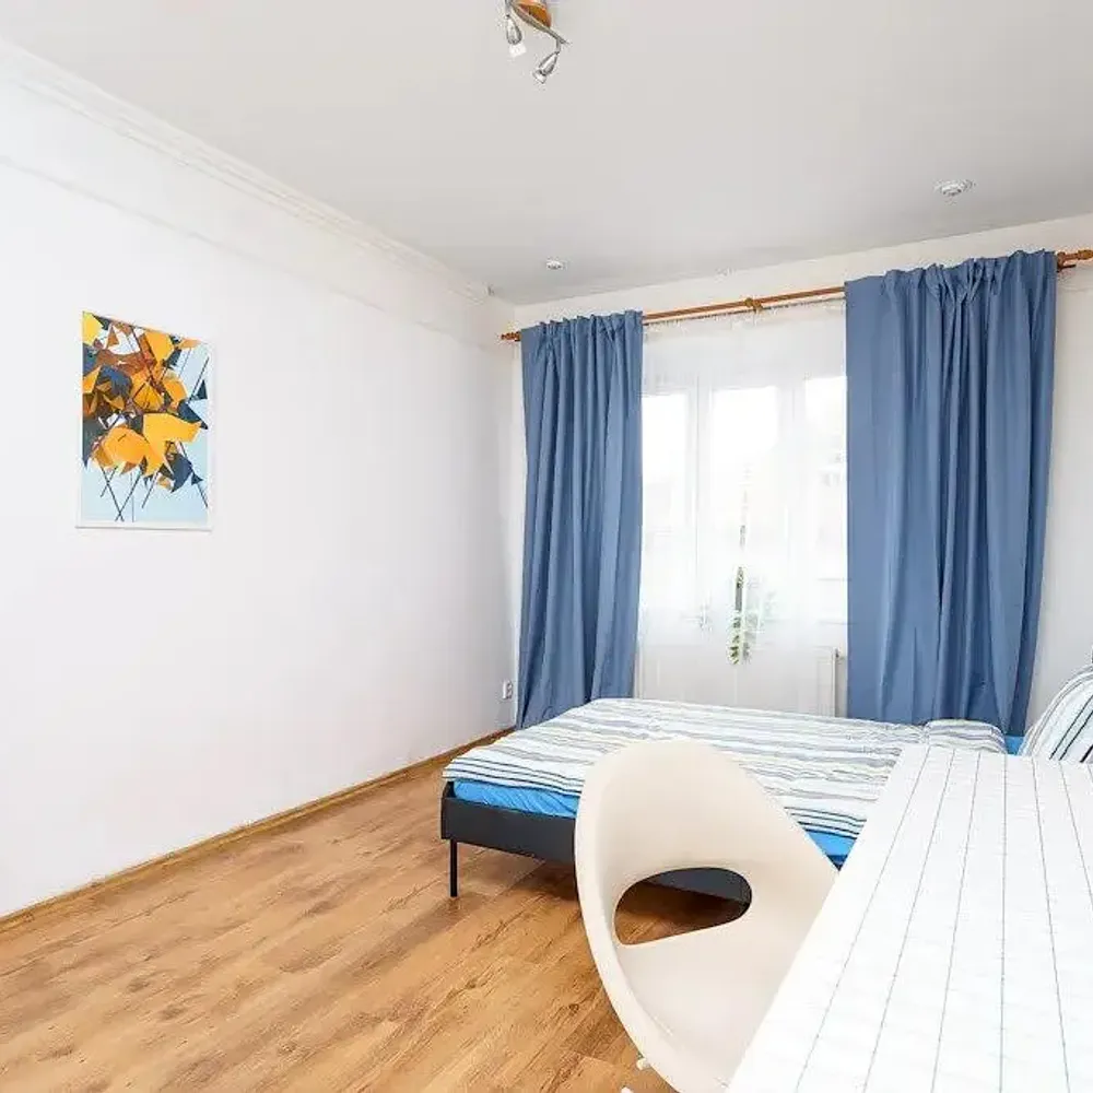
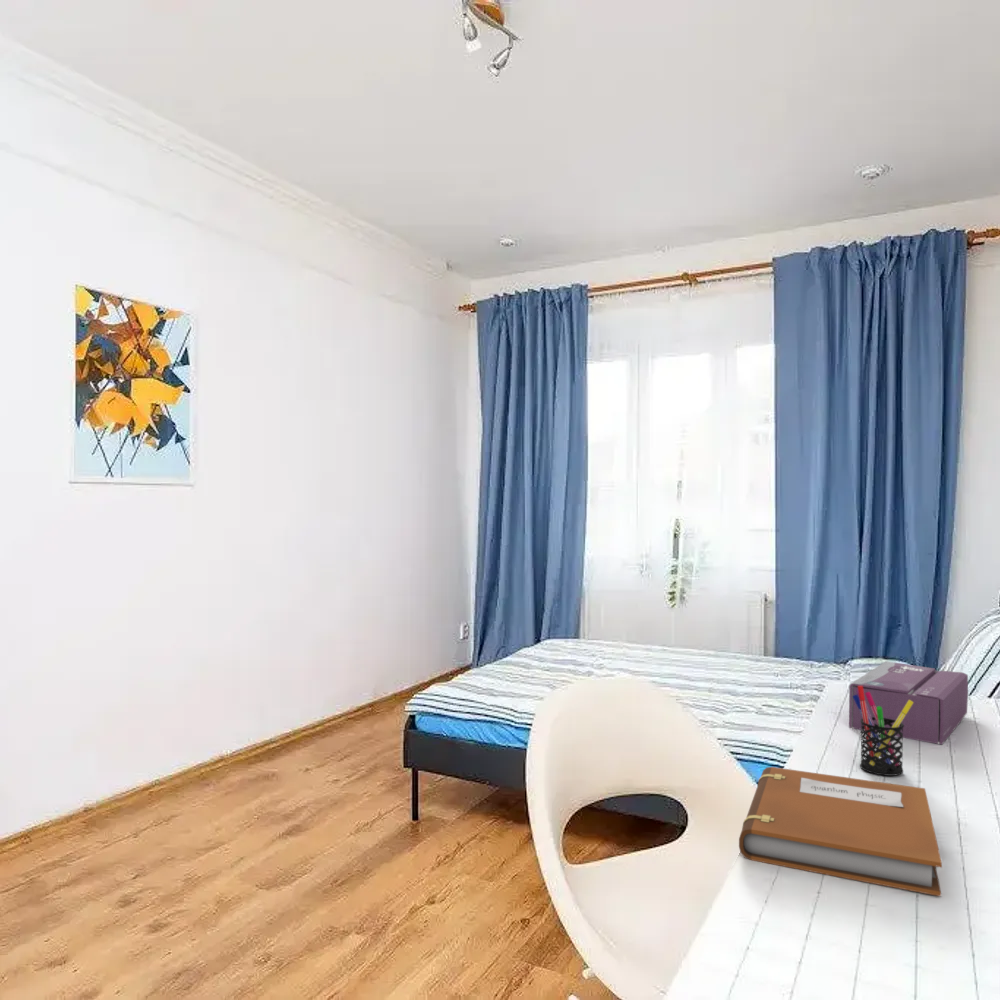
+ notebook [738,766,943,897]
+ tissue box [848,660,969,745]
+ pen holder [853,686,914,777]
